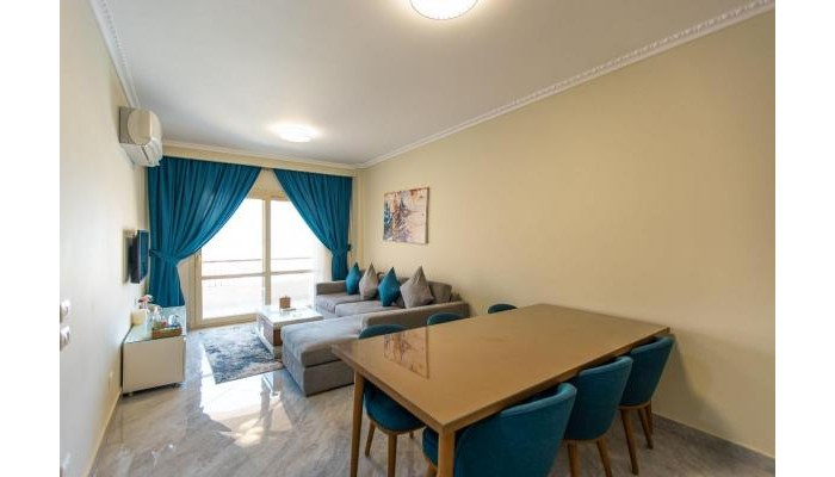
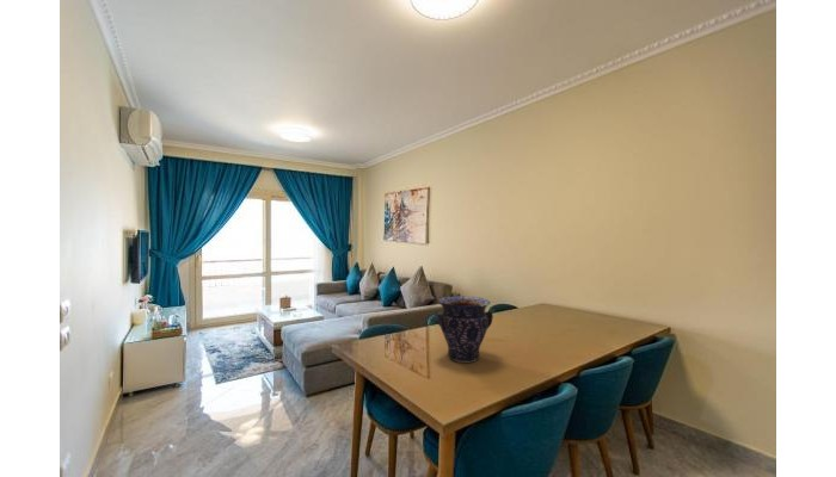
+ vase [434,295,494,364]
